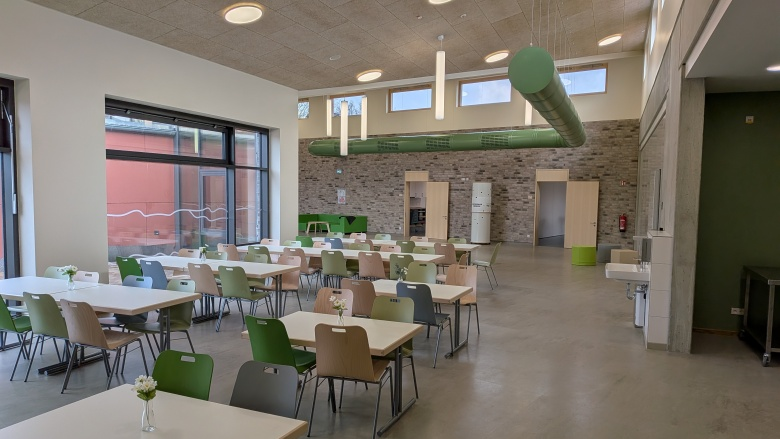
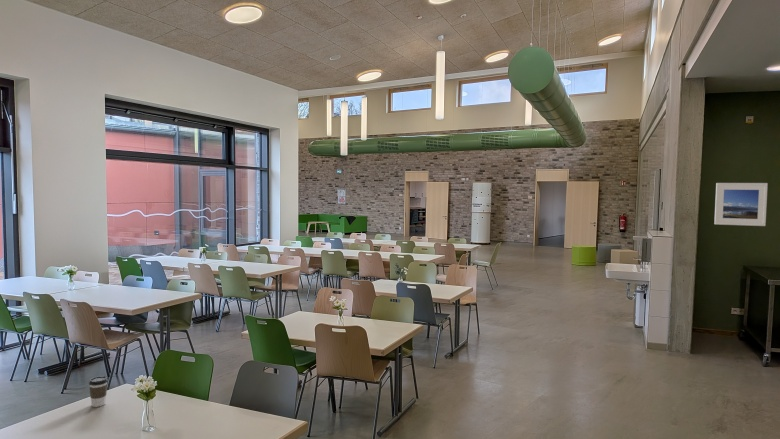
+ coffee cup [88,375,109,408]
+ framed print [713,182,769,227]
